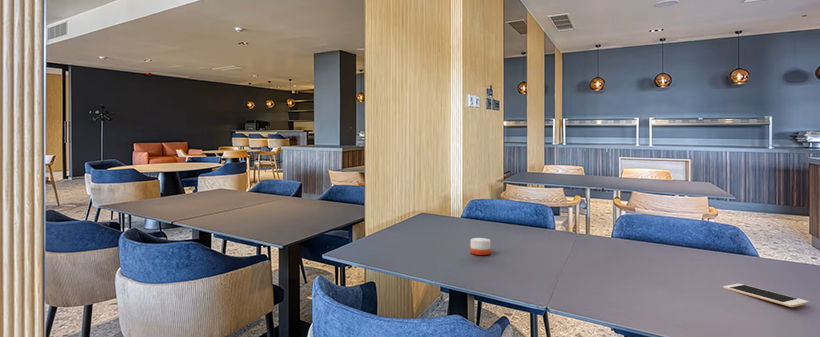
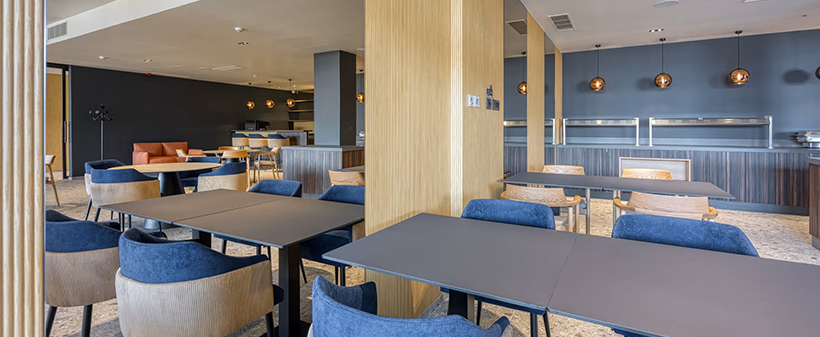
- cell phone [722,283,810,308]
- candle [470,237,491,256]
